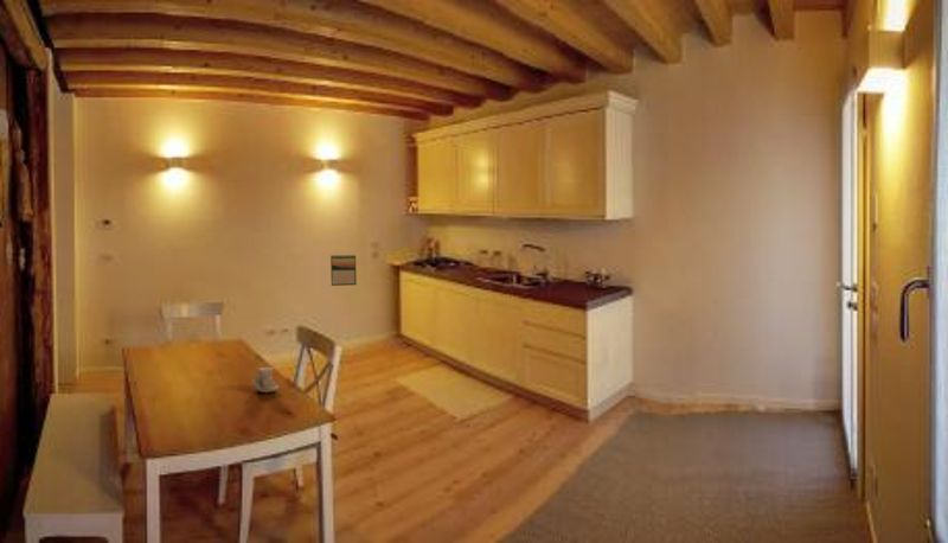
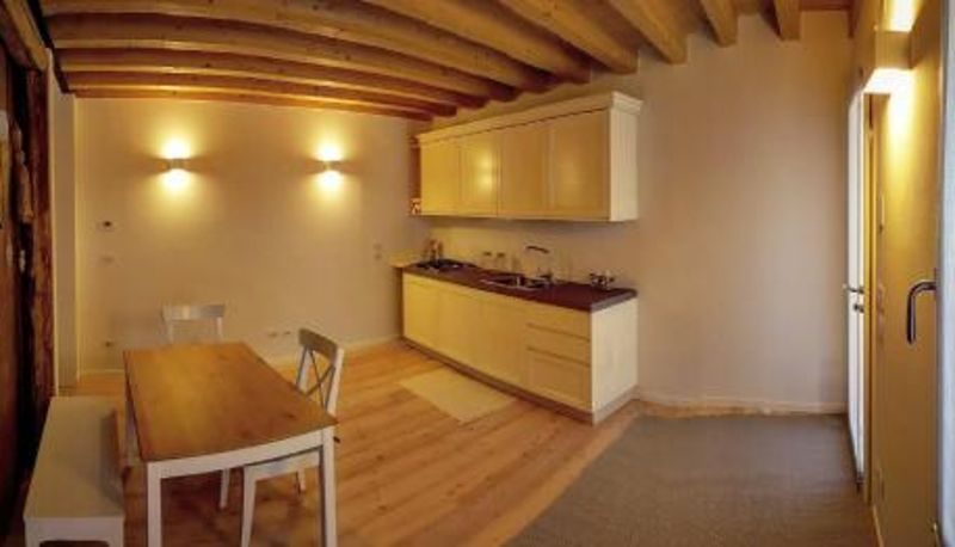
- candle [251,363,280,394]
- calendar [329,253,358,287]
